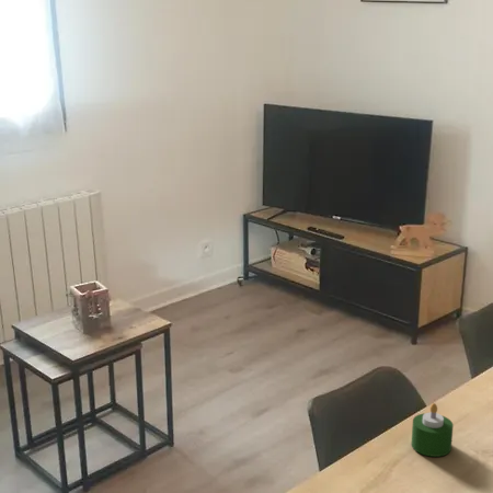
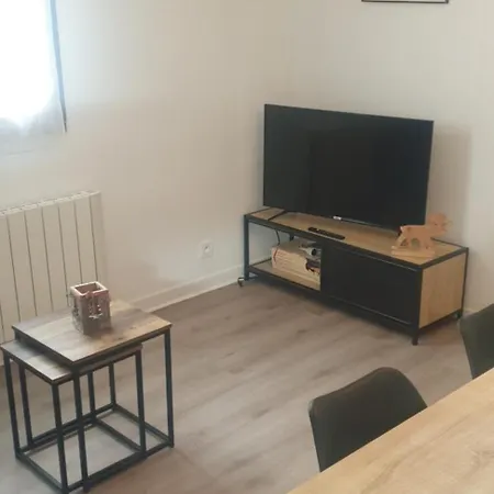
- candle [410,402,455,458]
